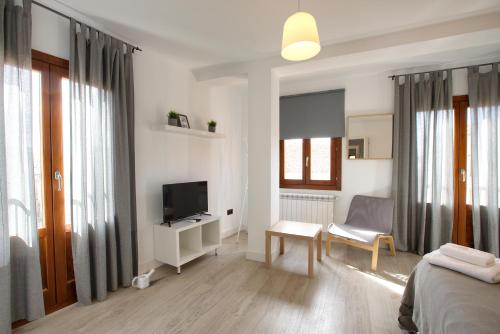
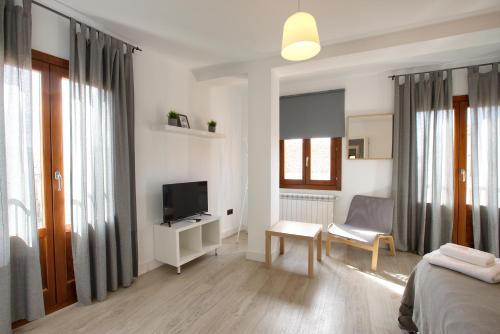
- watering can [131,268,156,290]
